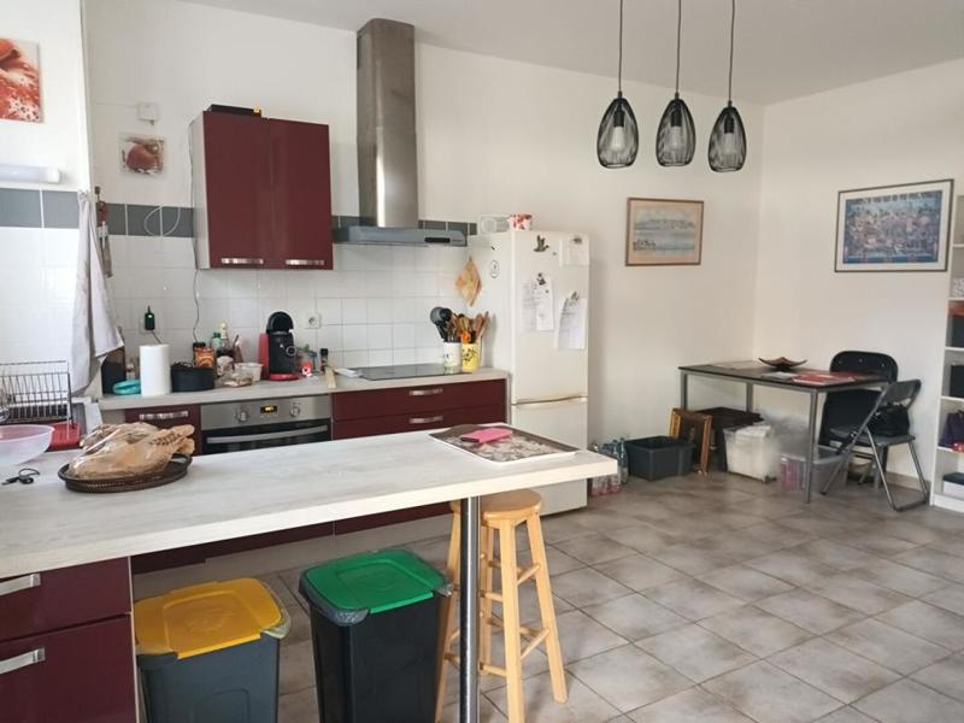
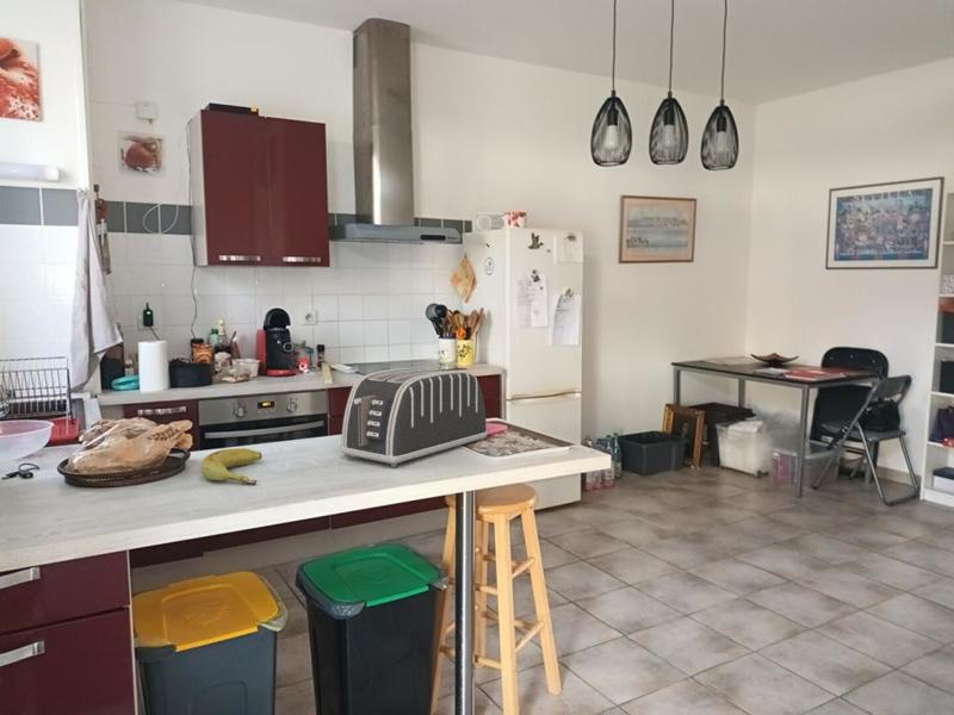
+ banana [200,447,264,485]
+ toaster [339,366,489,468]
